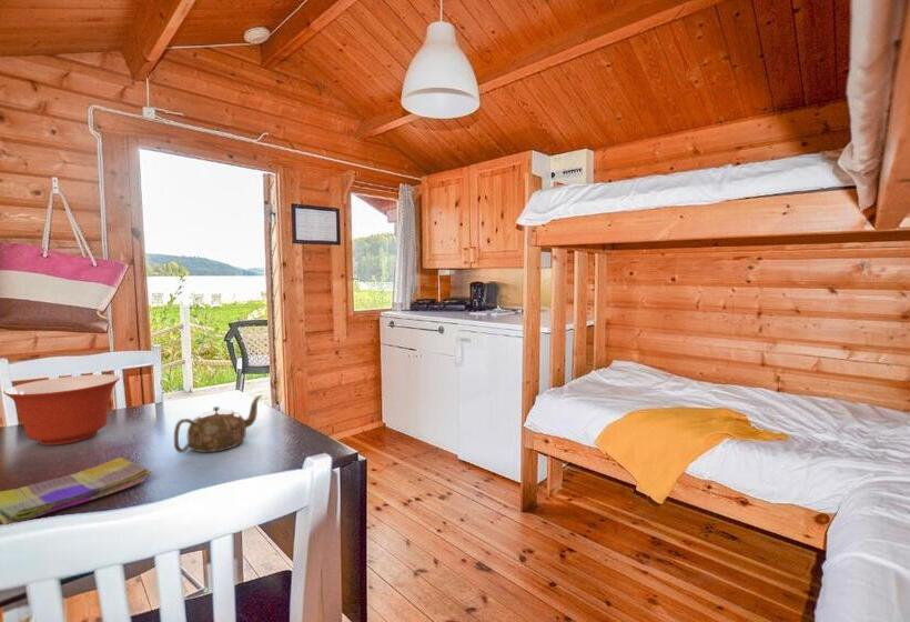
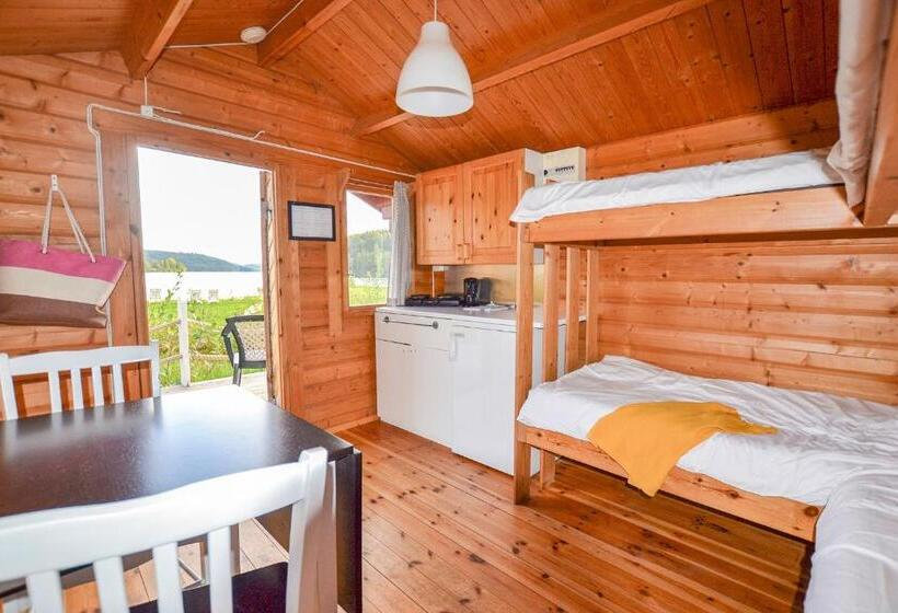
- dish towel [0,457,153,525]
- mixing bowl [2,373,121,447]
- teapot [173,394,263,454]
